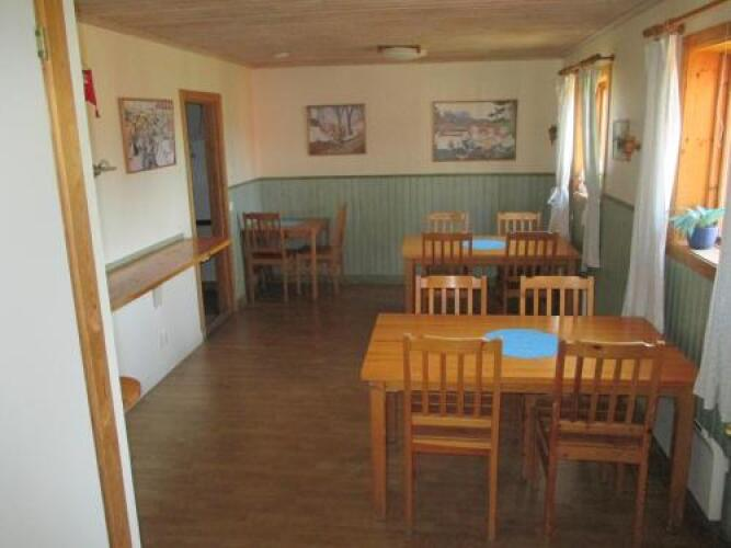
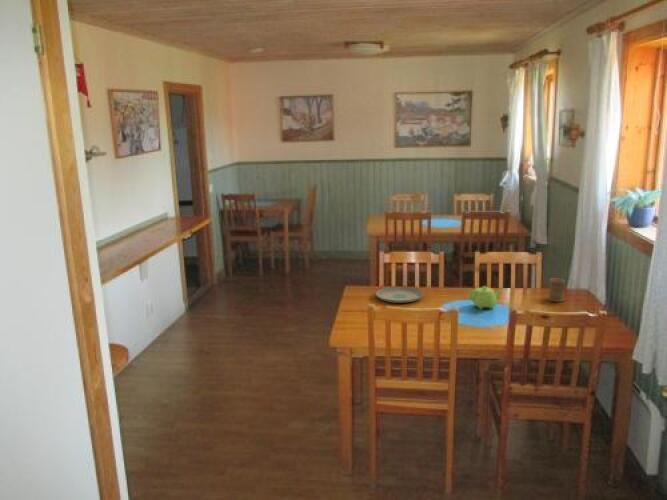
+ teapot [467,285,502,310]
+ plate [375,286,425,304]
+ mug [547,277,566,303]
